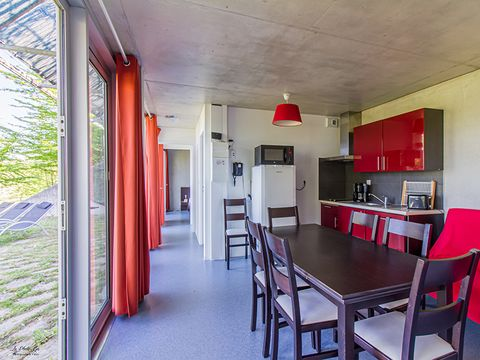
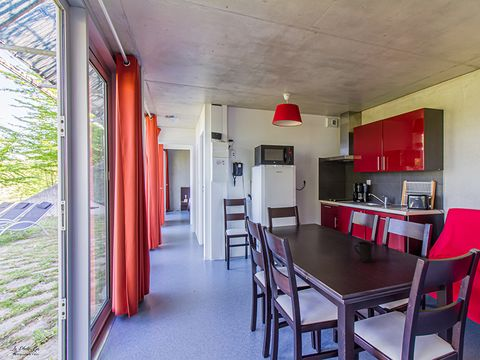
+ mug [353,240,376,264]
